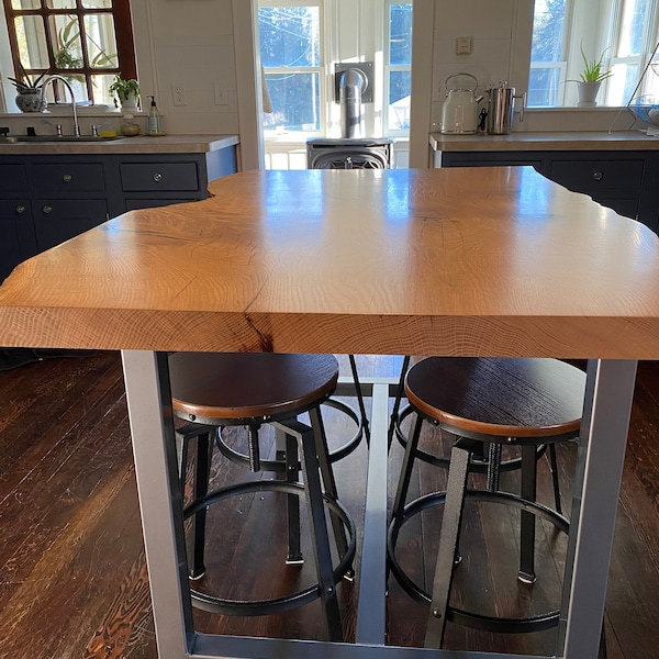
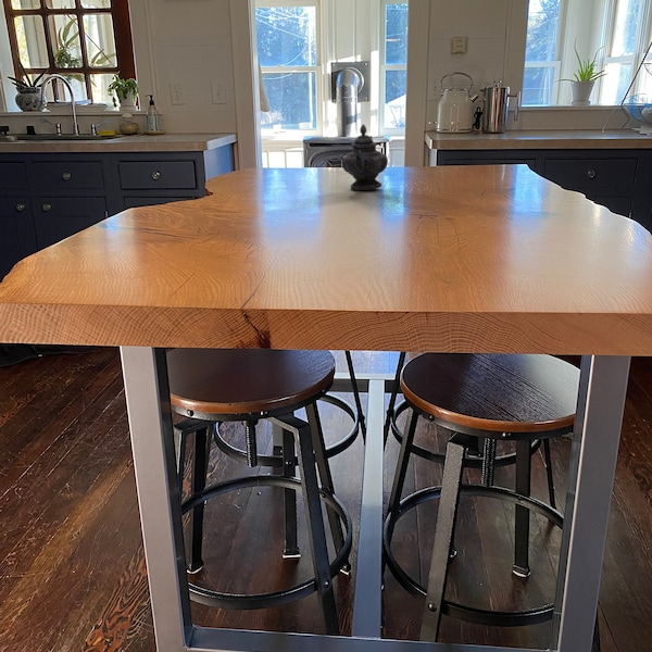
+ teapot [341,123,389,191]
